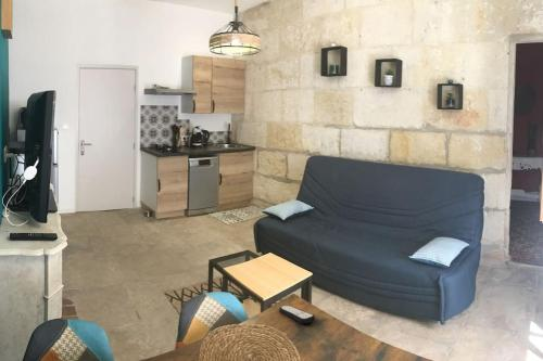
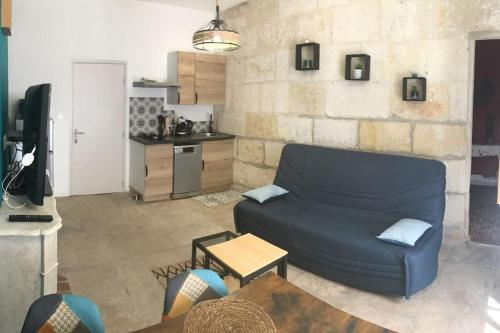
- remote control [278,305,316,324]
